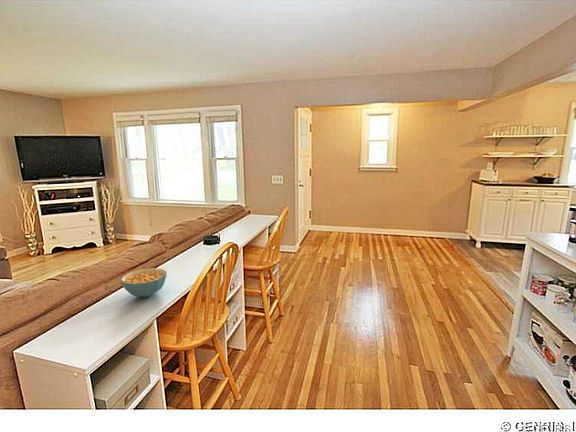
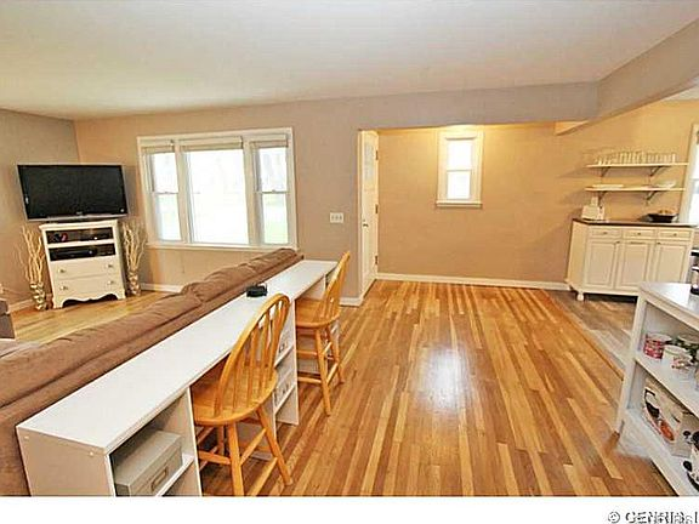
- cereal bowl [120,267,168,298]
